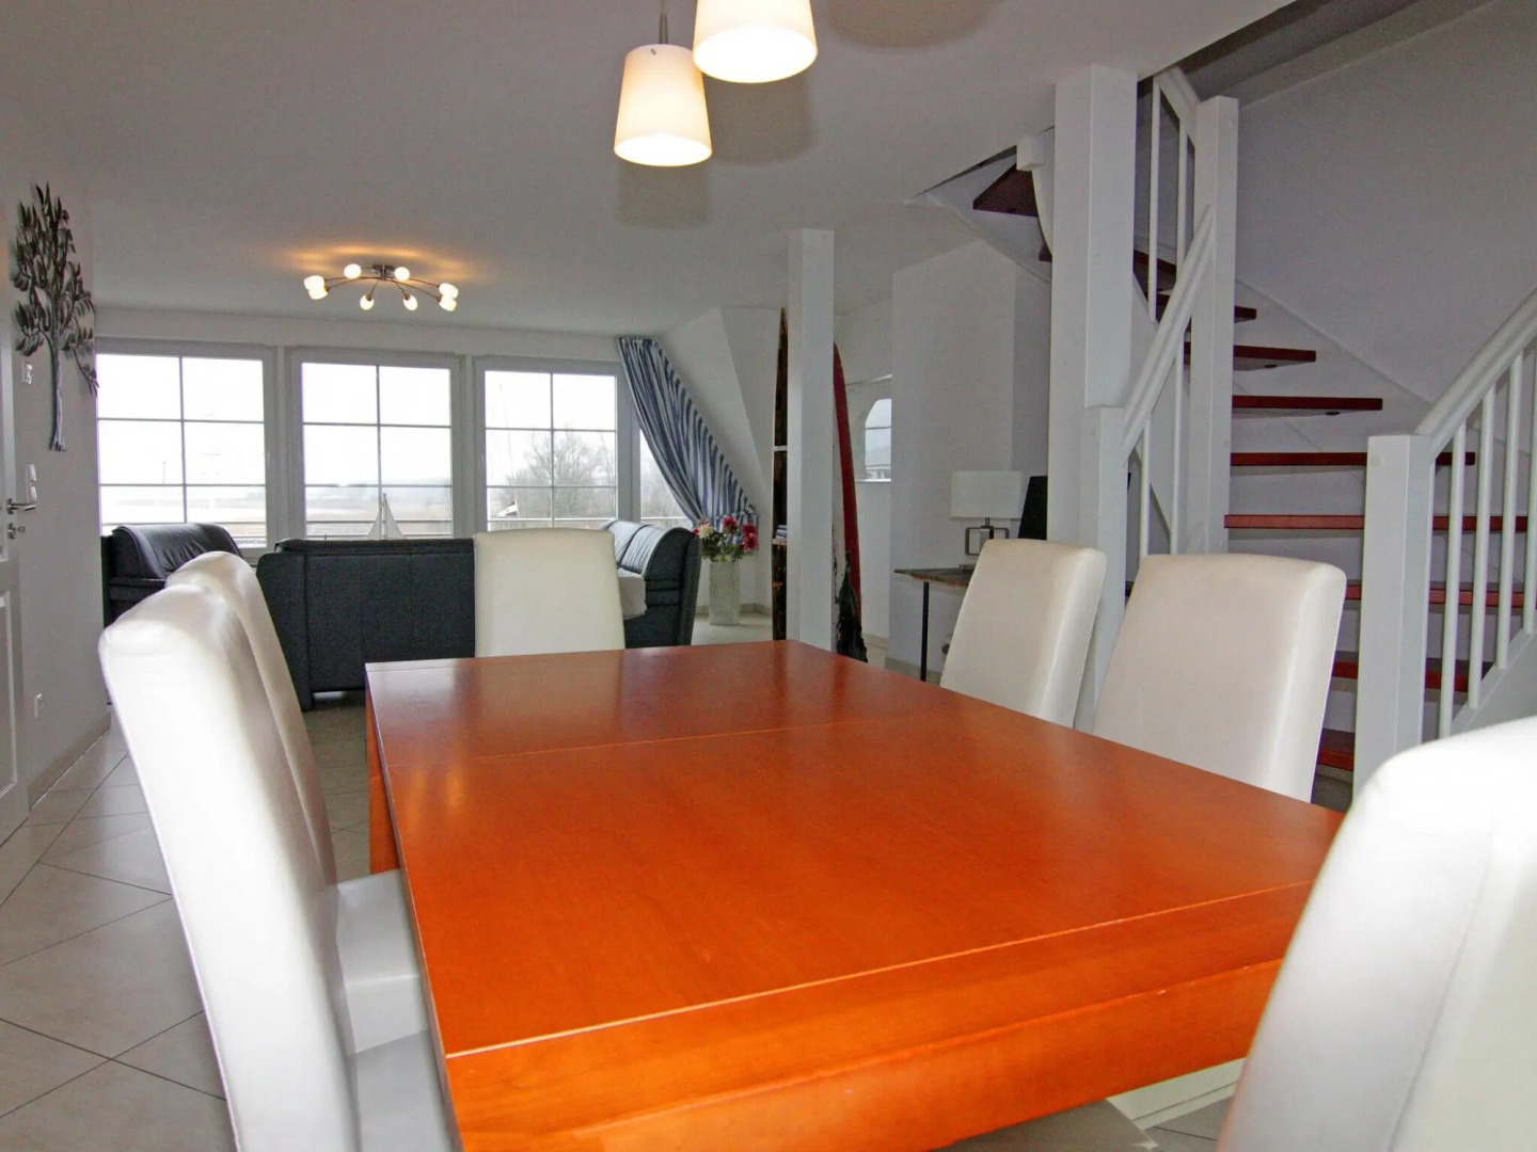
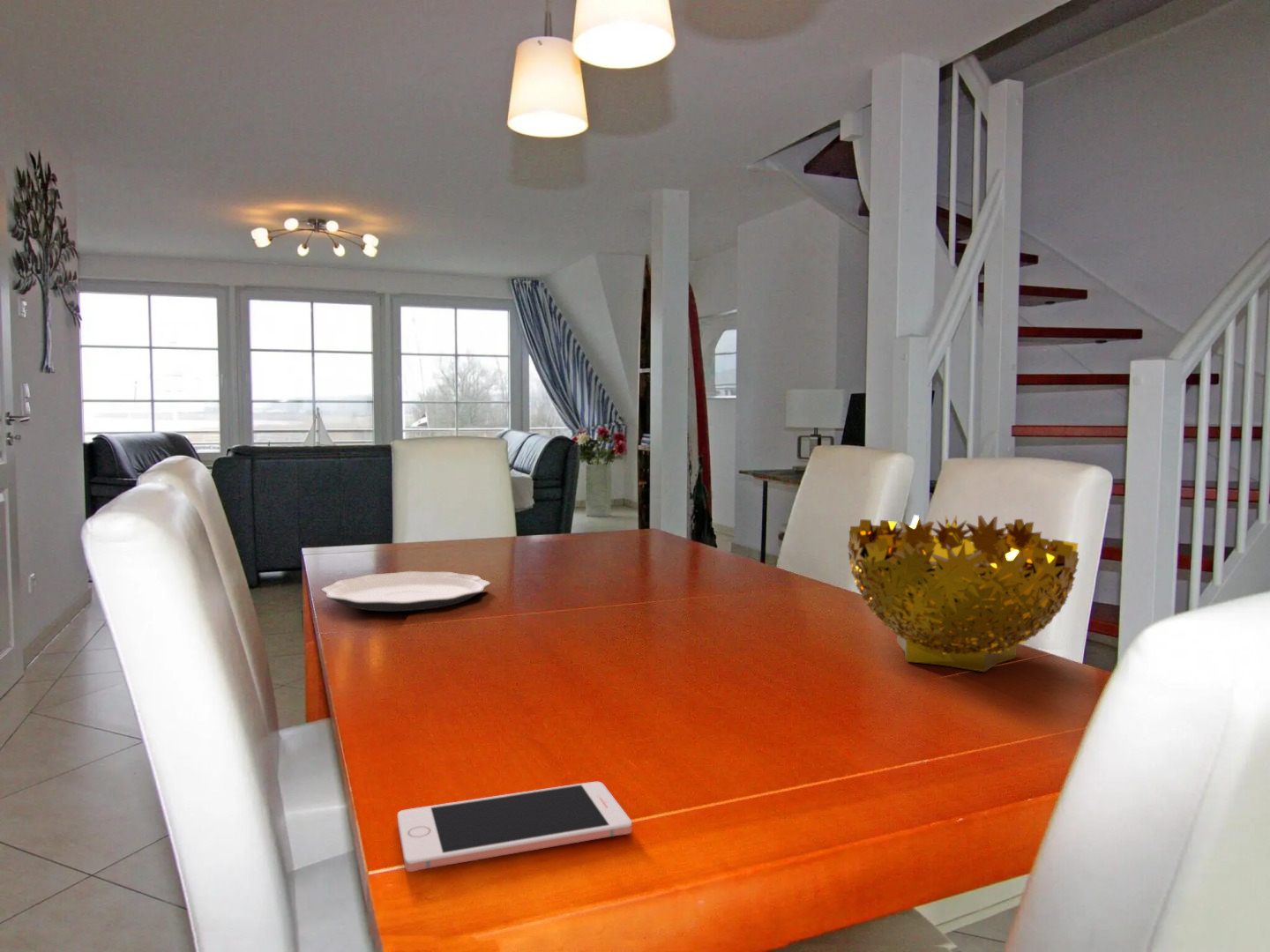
+ cell phone [397,781,632,873]
+ decorative bowl [847,514,1080,673]
+ plate [320,570,491,612]
